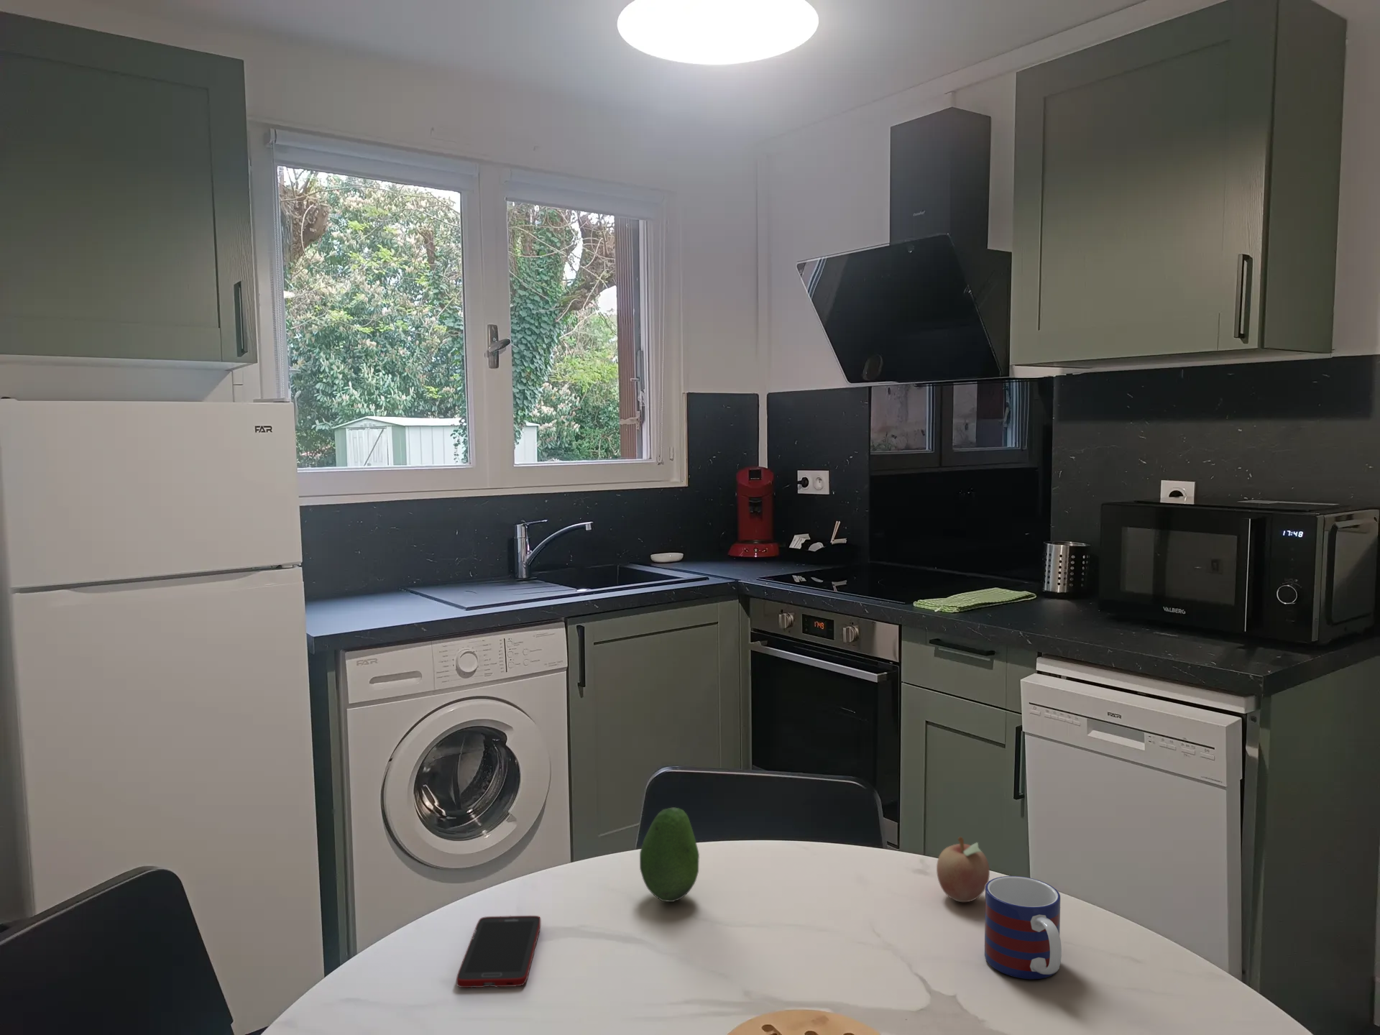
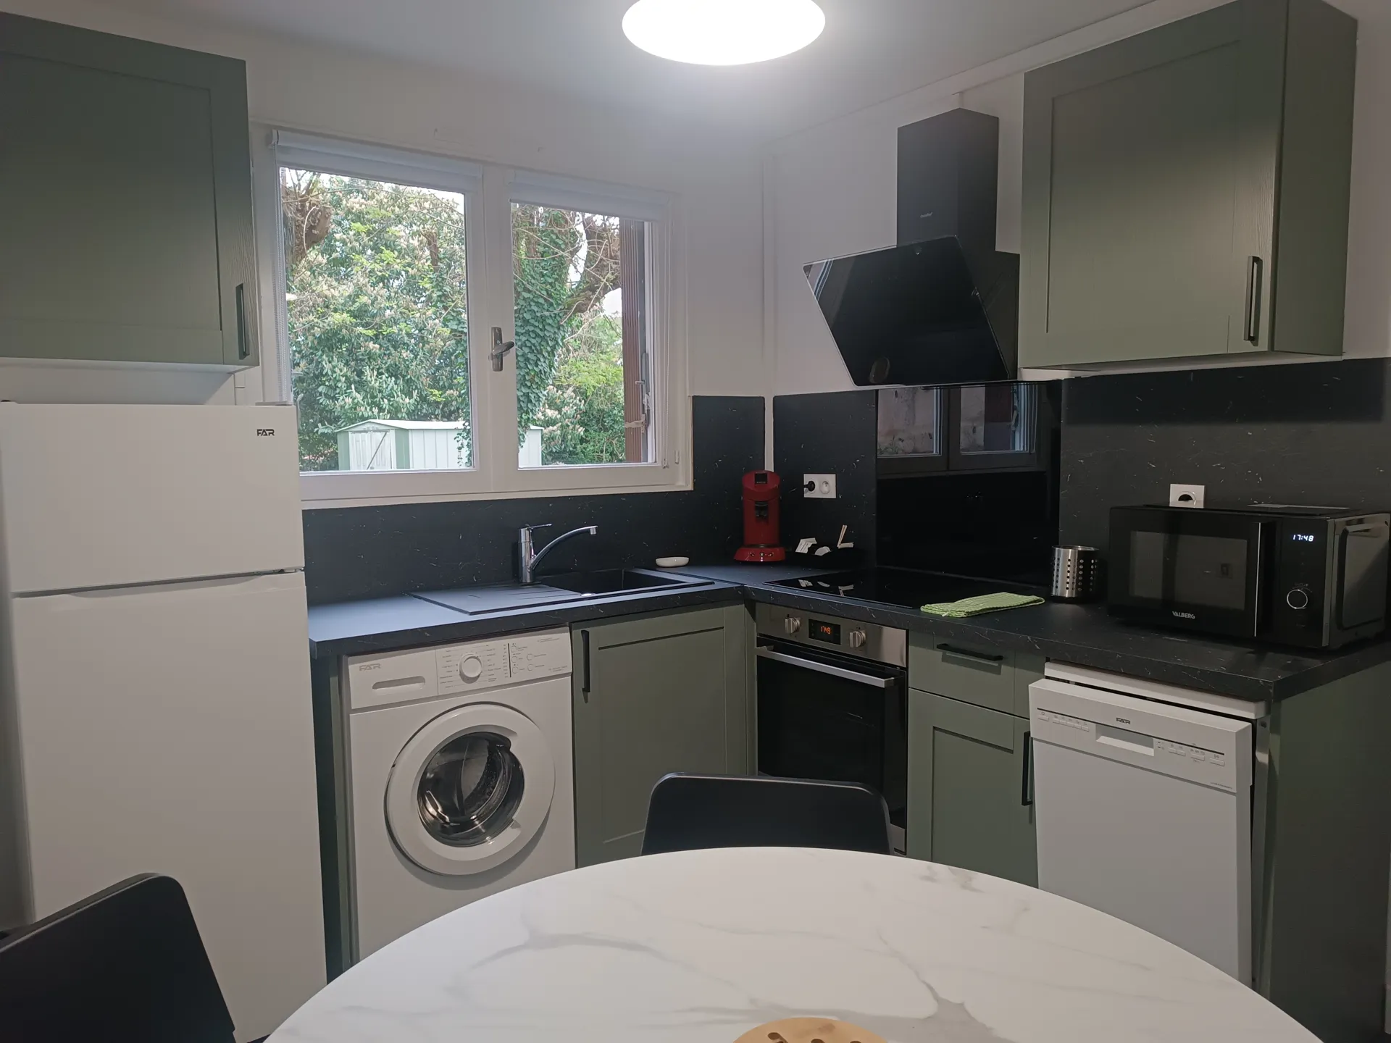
- fruit [936,836,990,902]
- mug [984,875,1063,980]
- cell phone [455,915,541,988]
- fruit [639,807,700,902]
